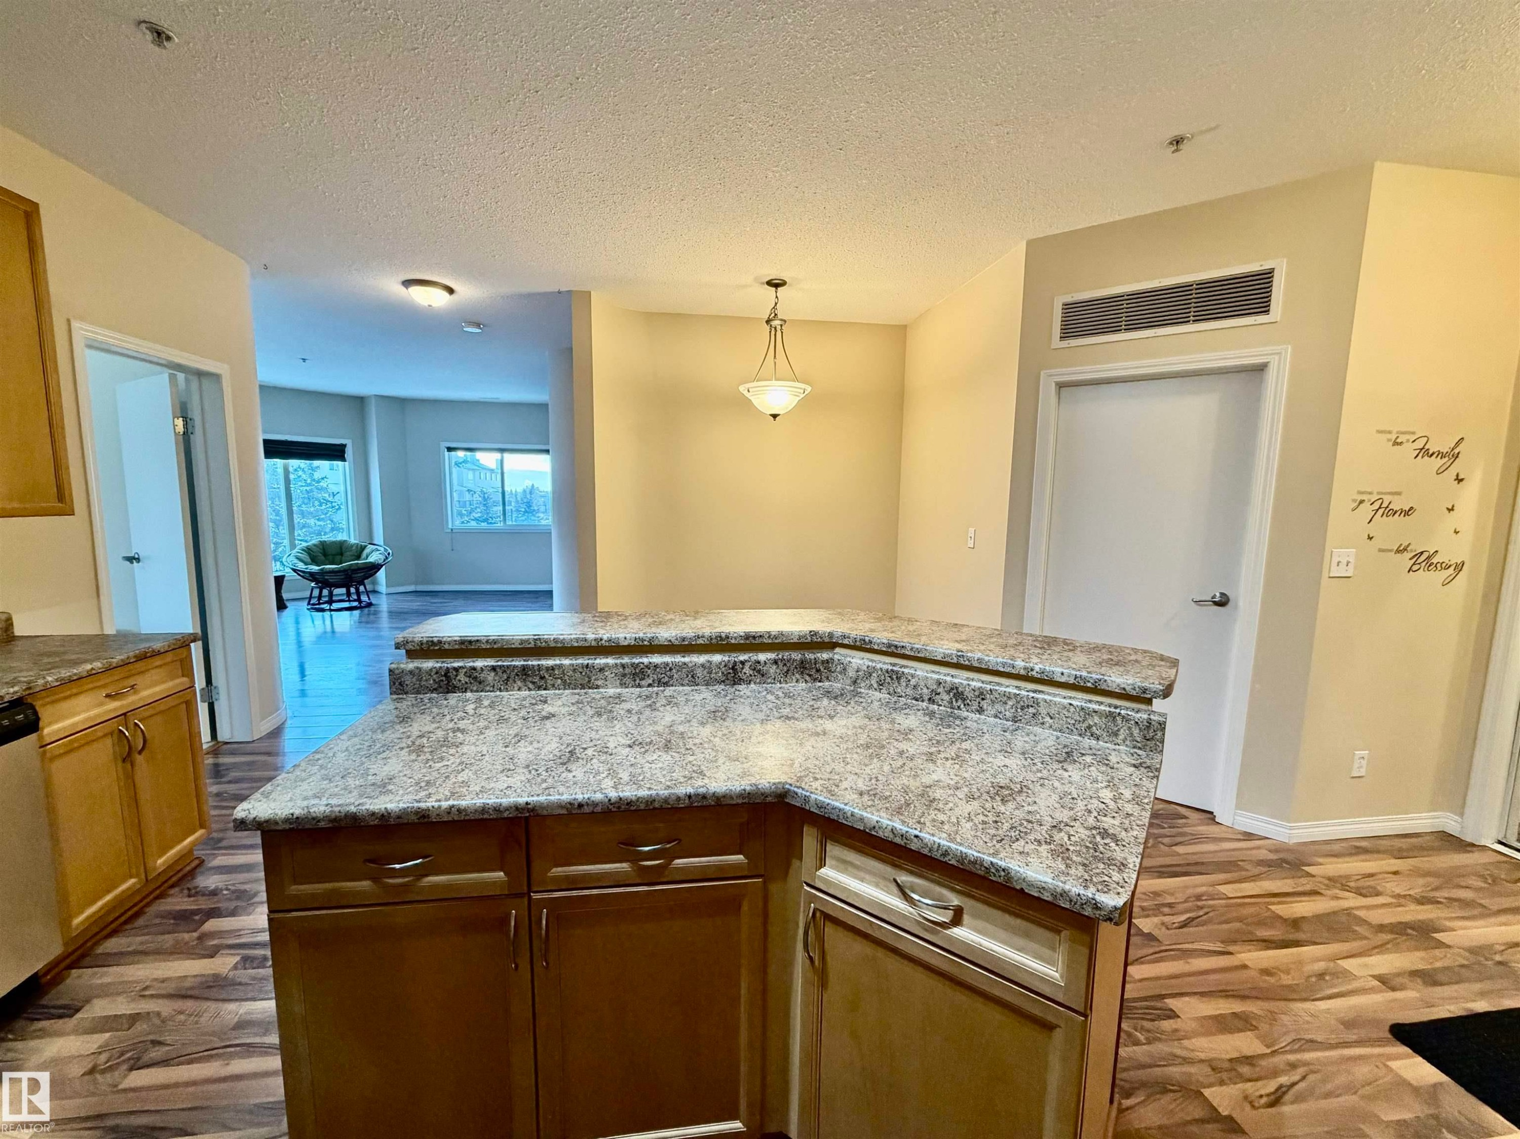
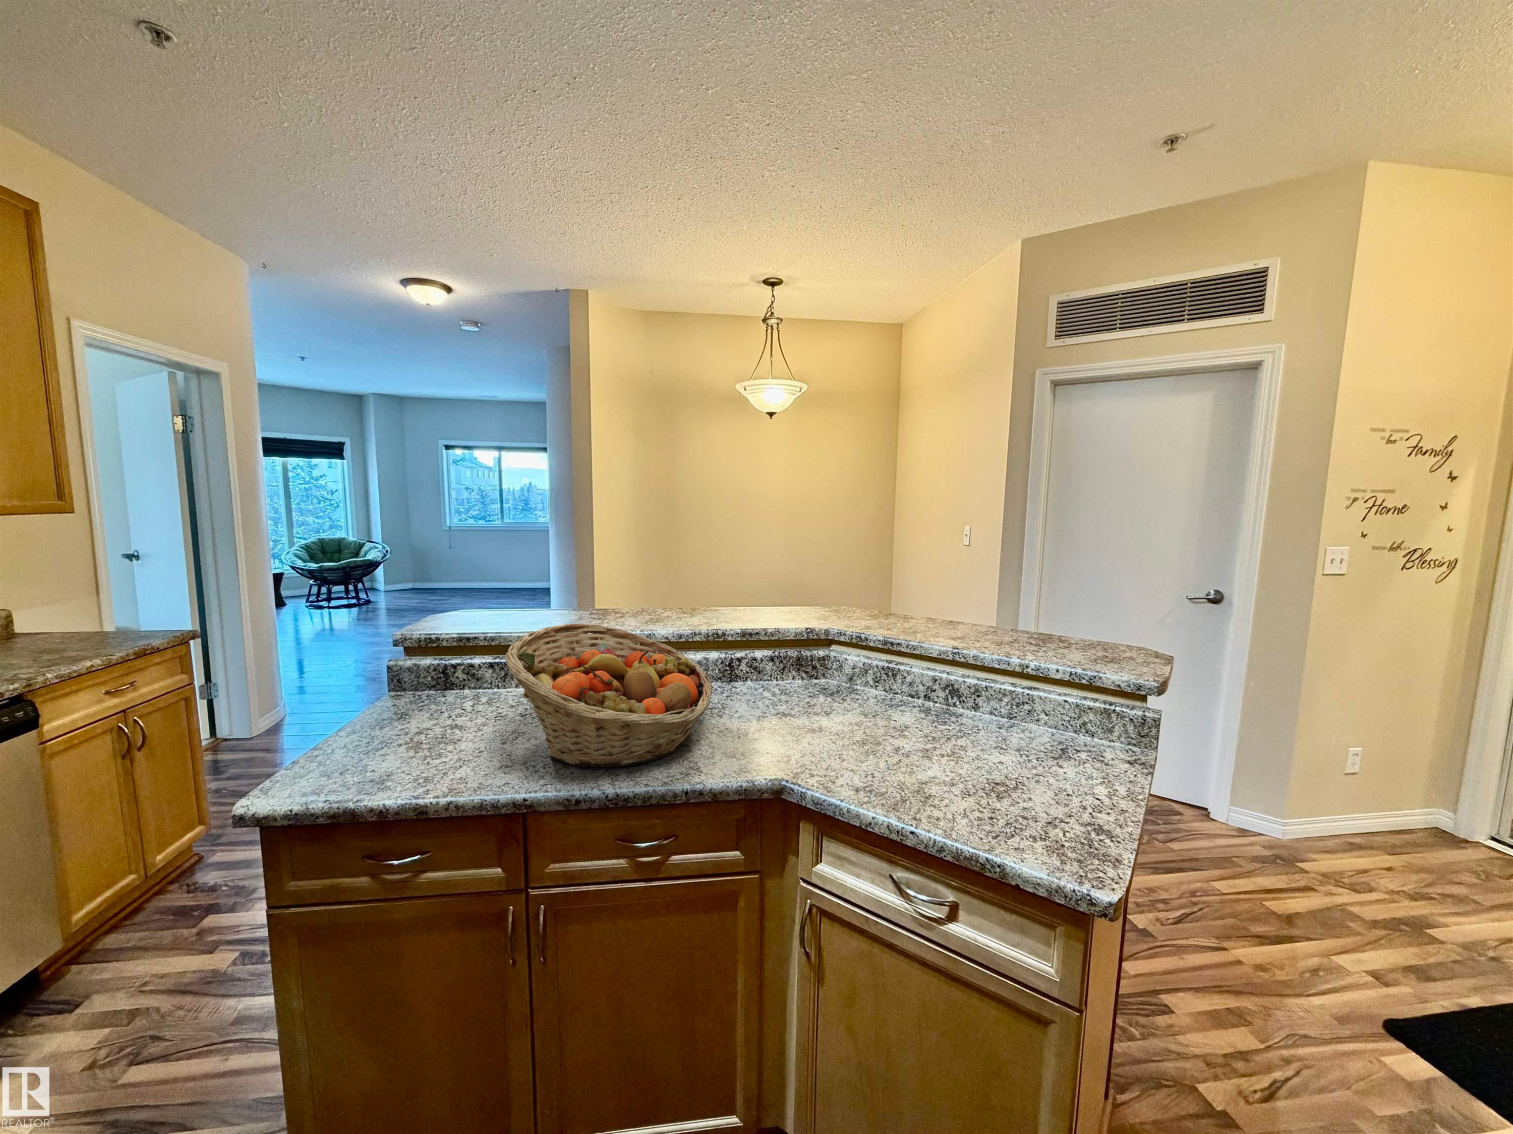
+ fruit basket [505,623,714,767]
